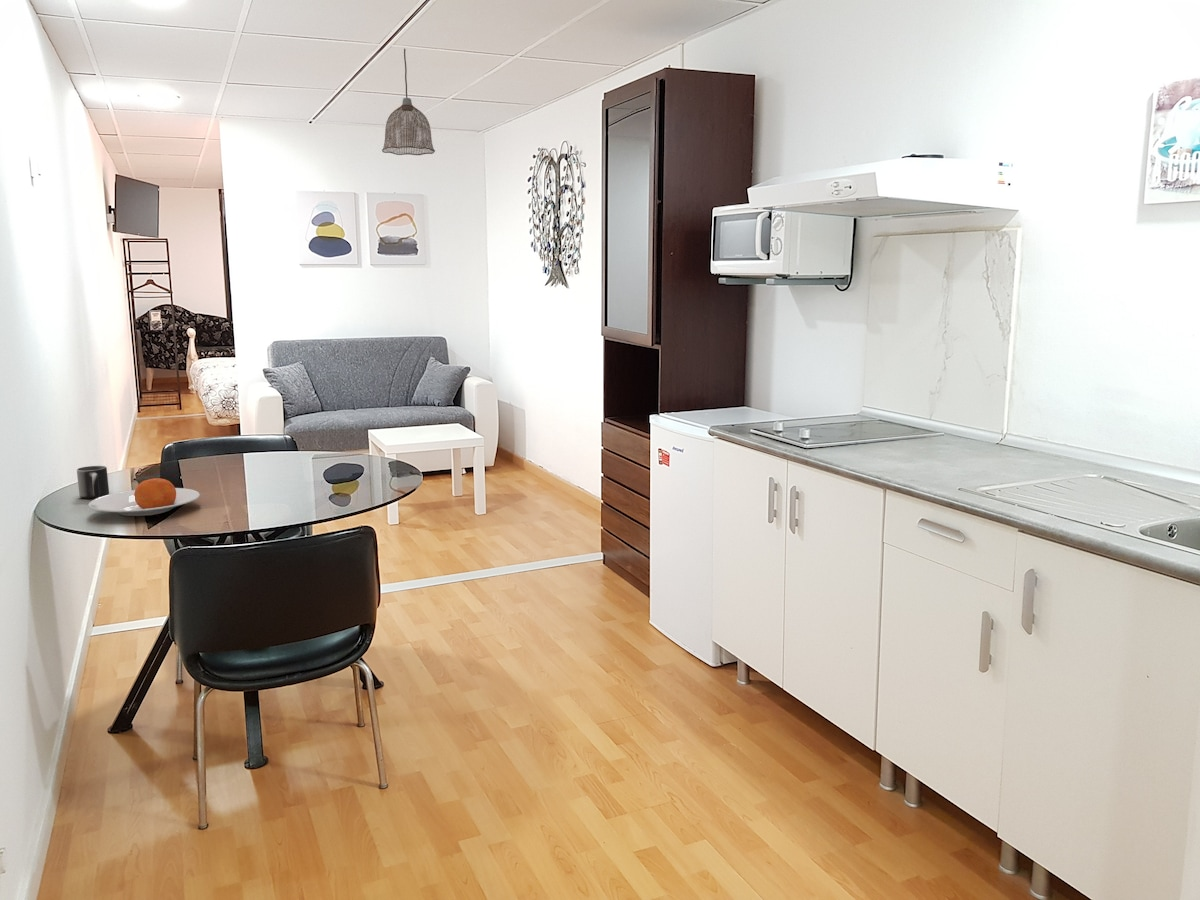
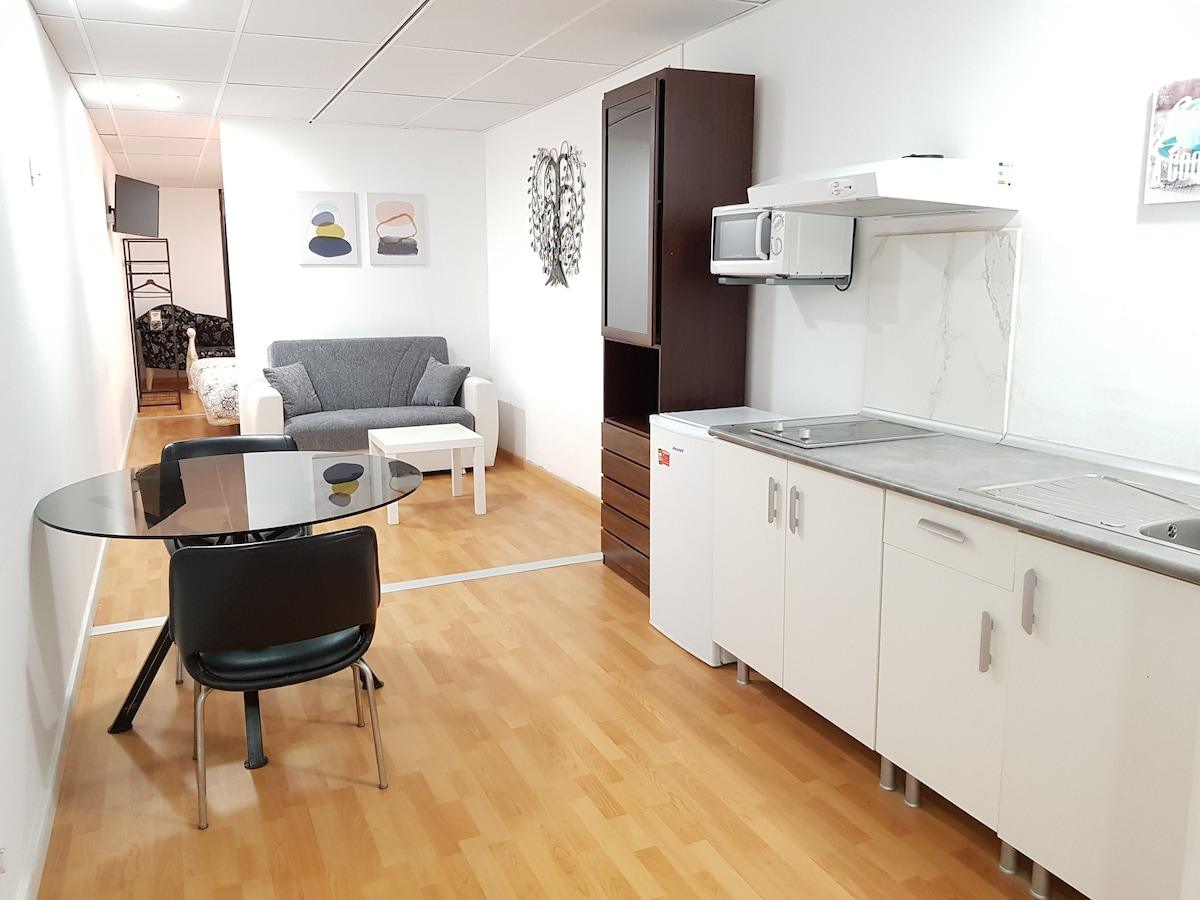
- plate [87,477,201,517]
- mug [76,465,110,500]
- pendant lamp [381,48,436,156]
